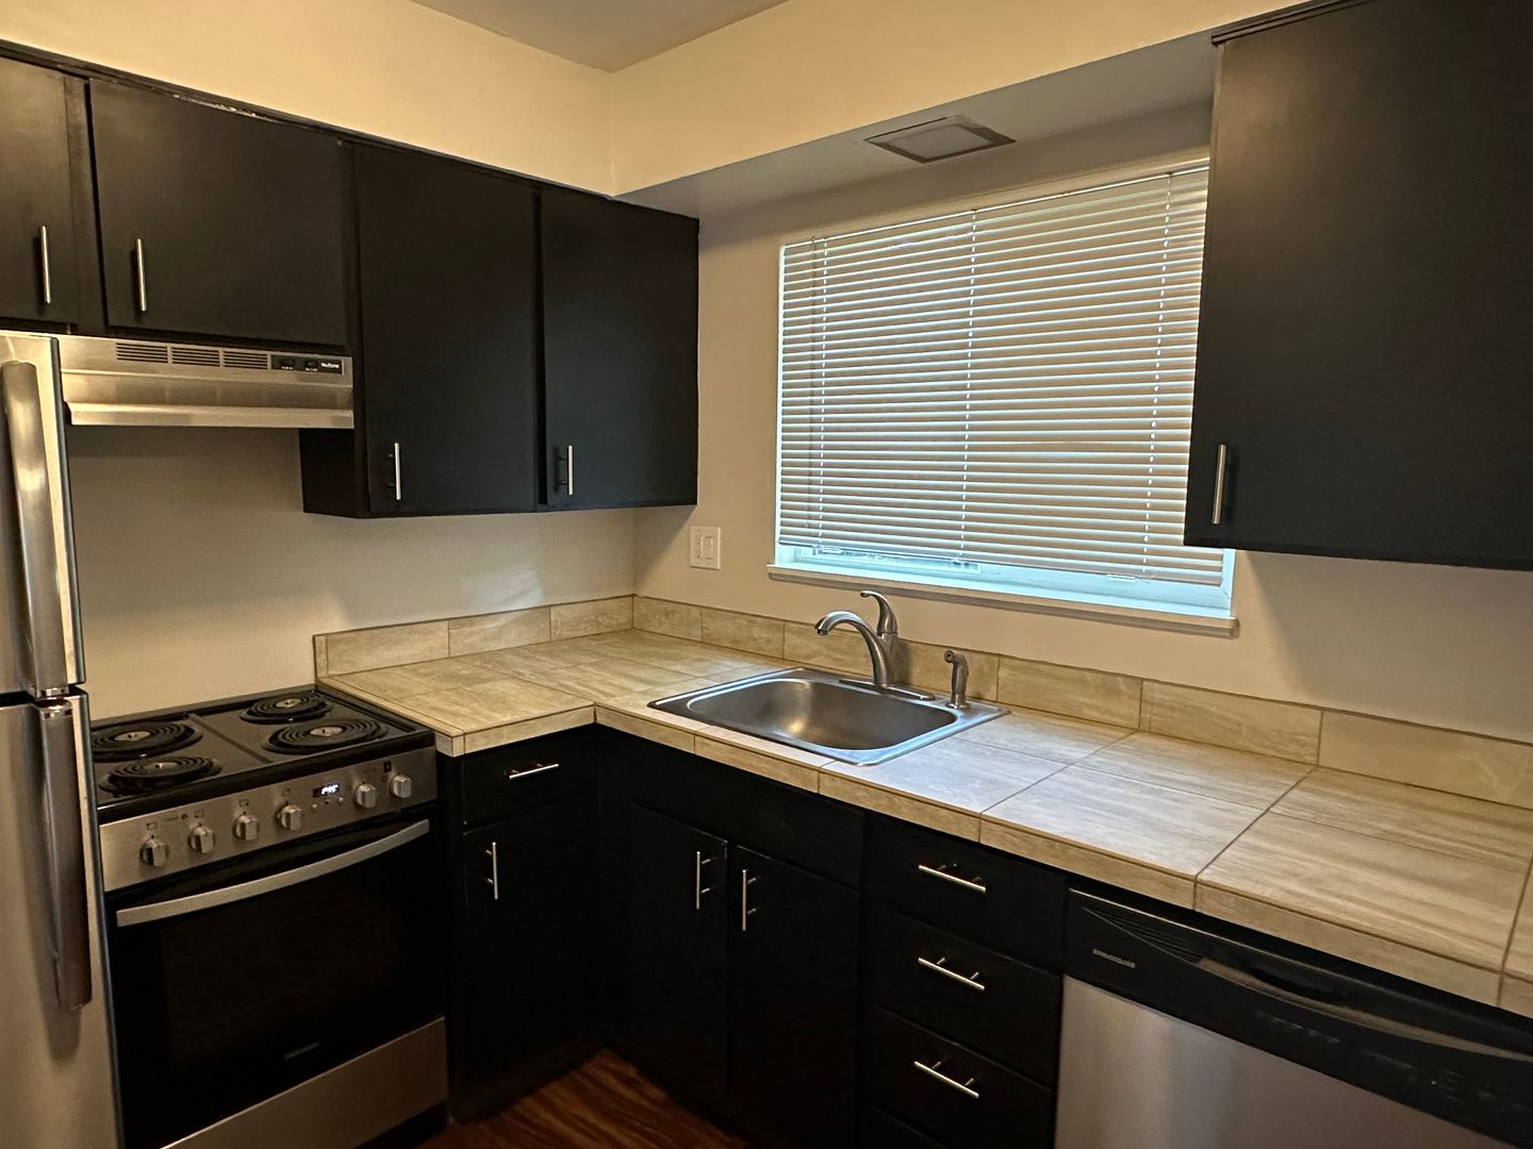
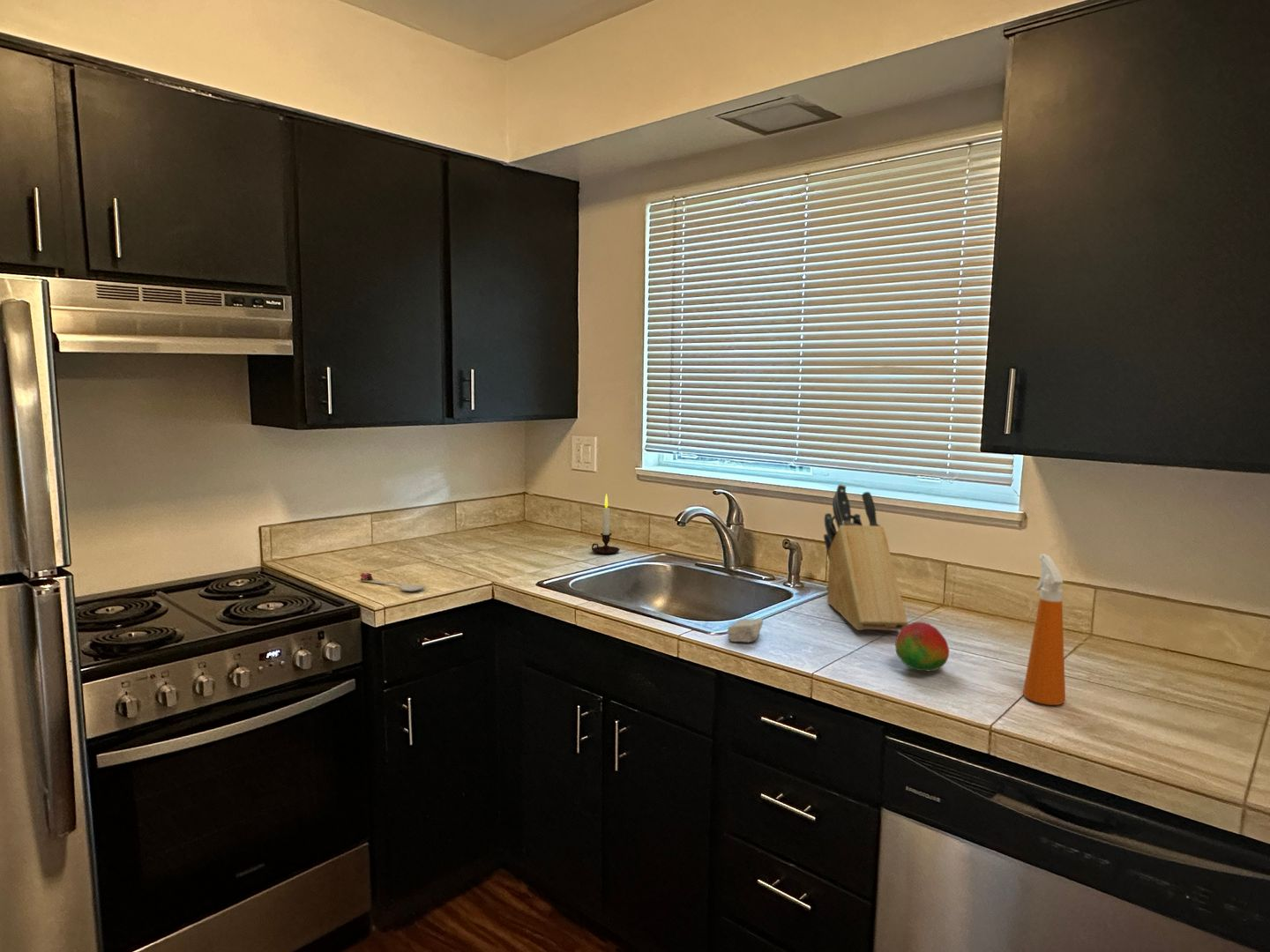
+ fruit [894,621,950,672]
+ knife block [823,483,908,632]
+ soap bar [727,618,764,643]
+ candle [591,493,621,554]
+ spoon [359,572,428,592]
+ spray bottle [1022,553,1066,706]
